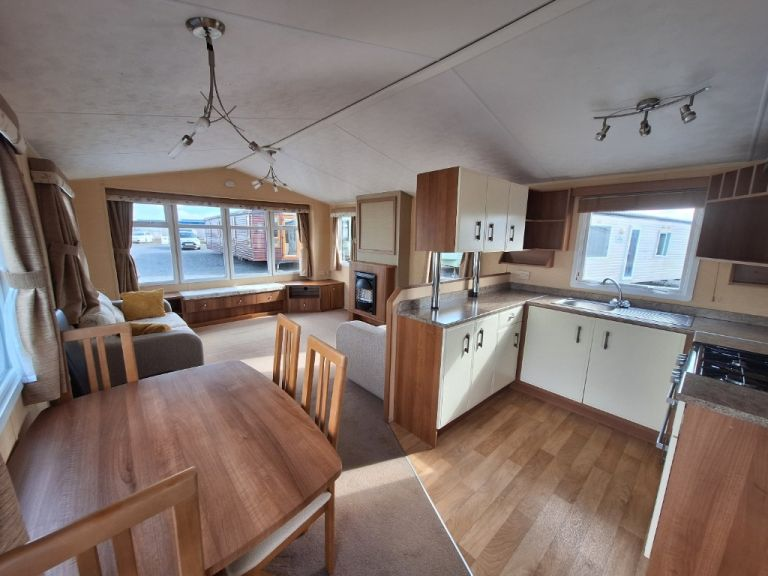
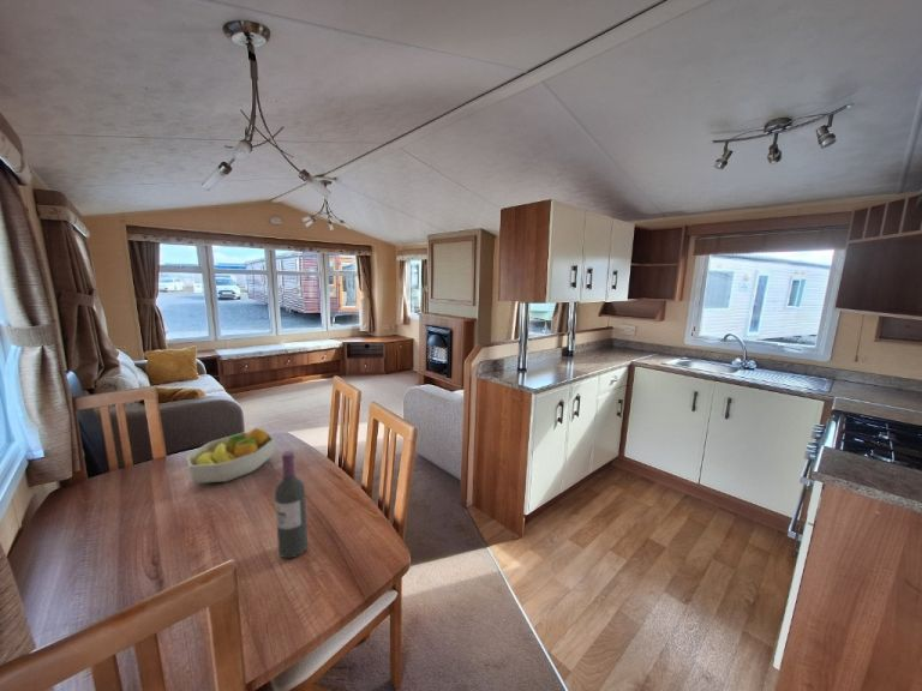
+ wine bottle [274,450,309,559]
+ fruit bowl [185,427,276,483]
